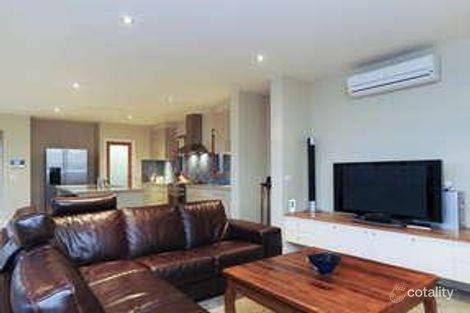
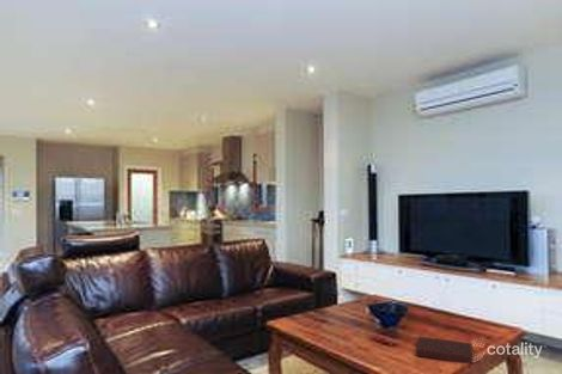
+ notebook [414,336,474,366]
